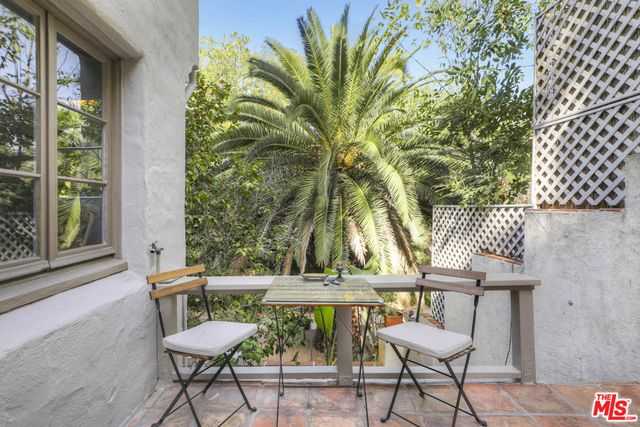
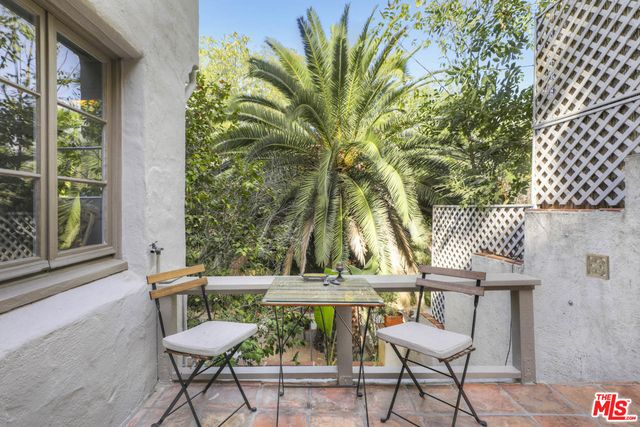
+ wall ornament [585,252,611,281]
